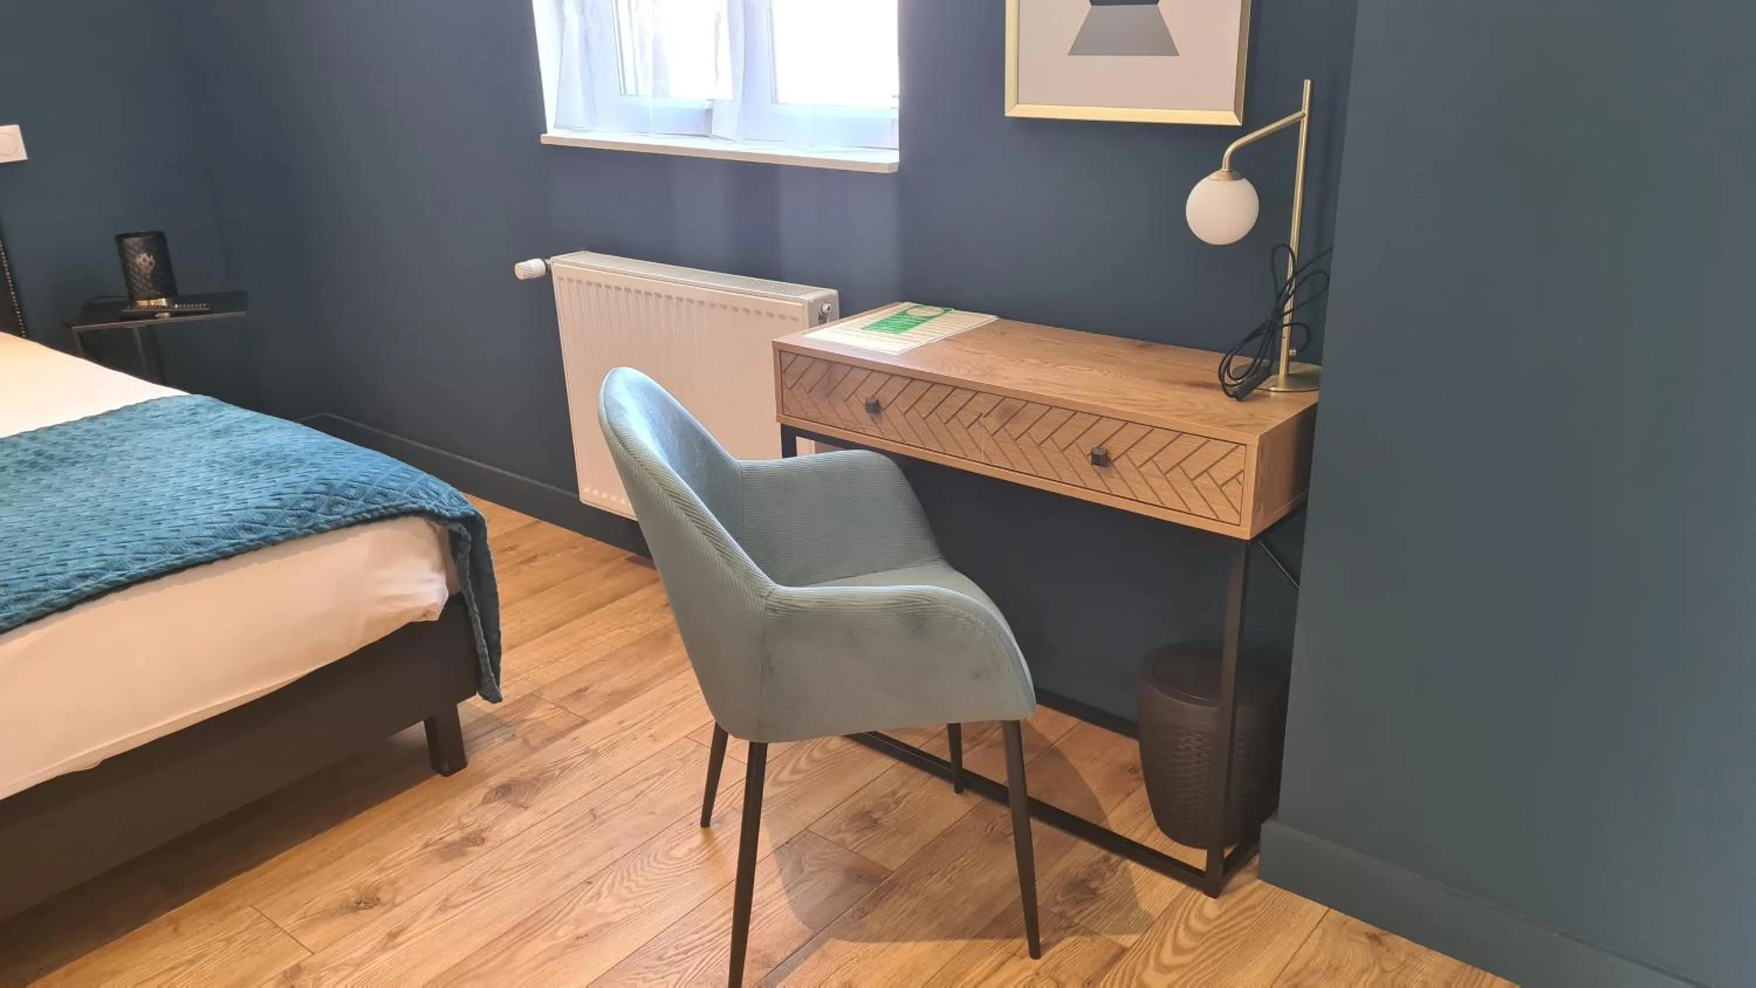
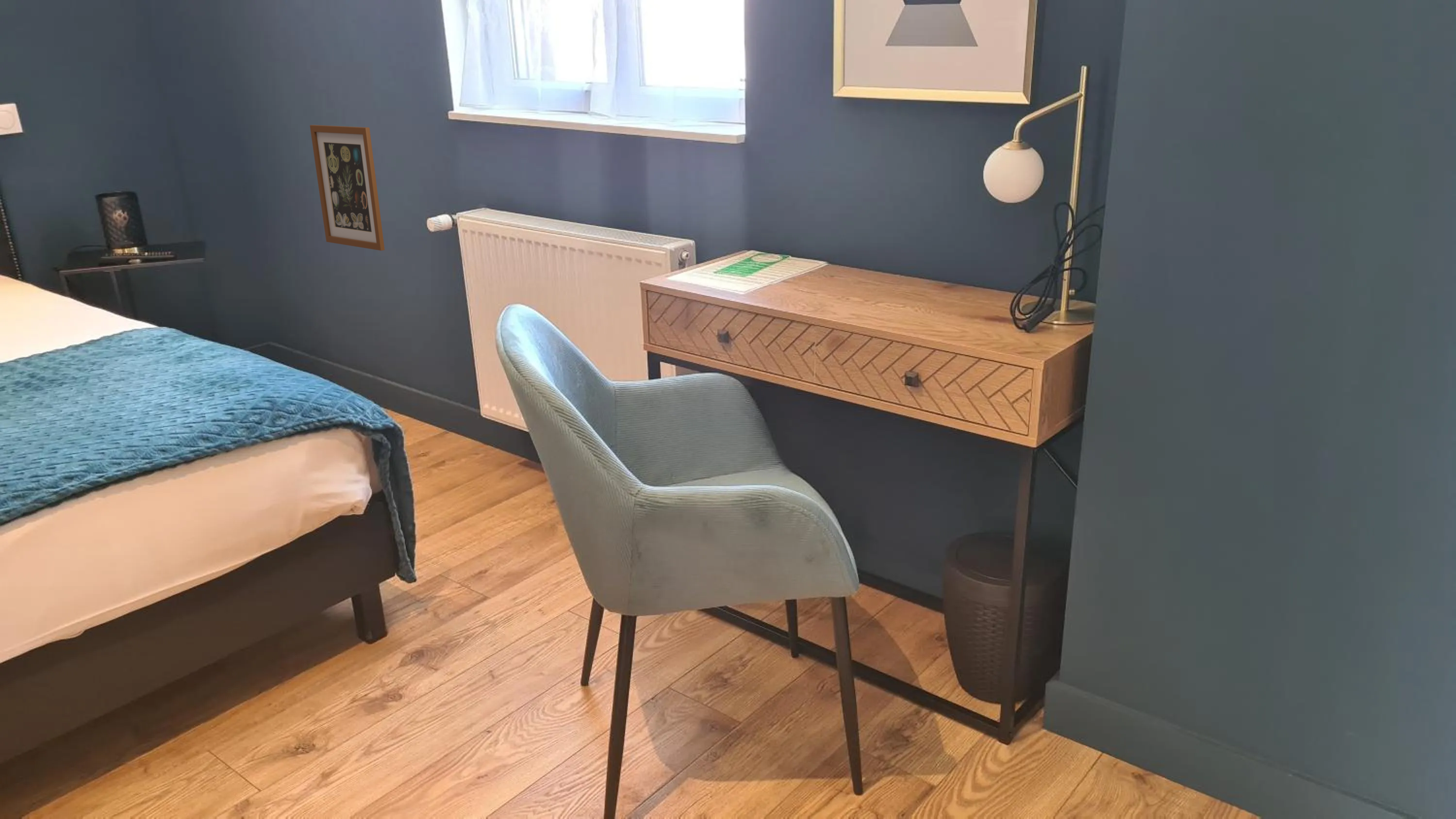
+ wall art [309,124,385,251]
